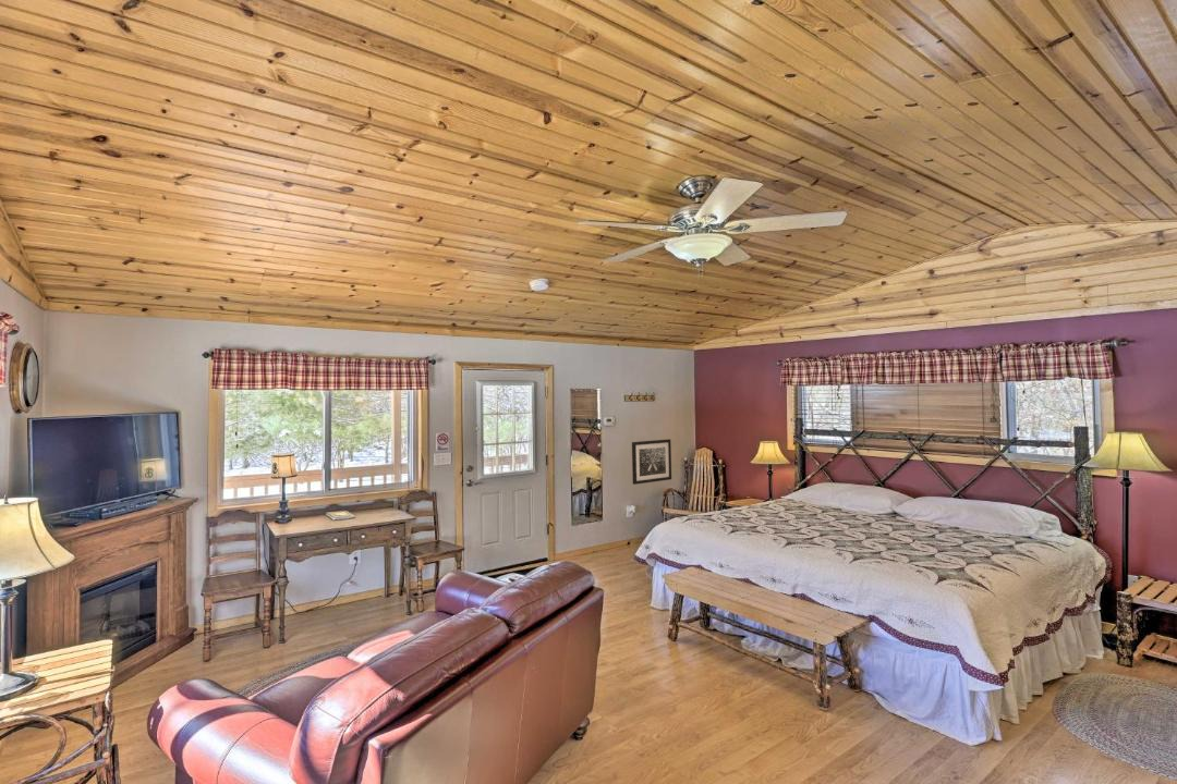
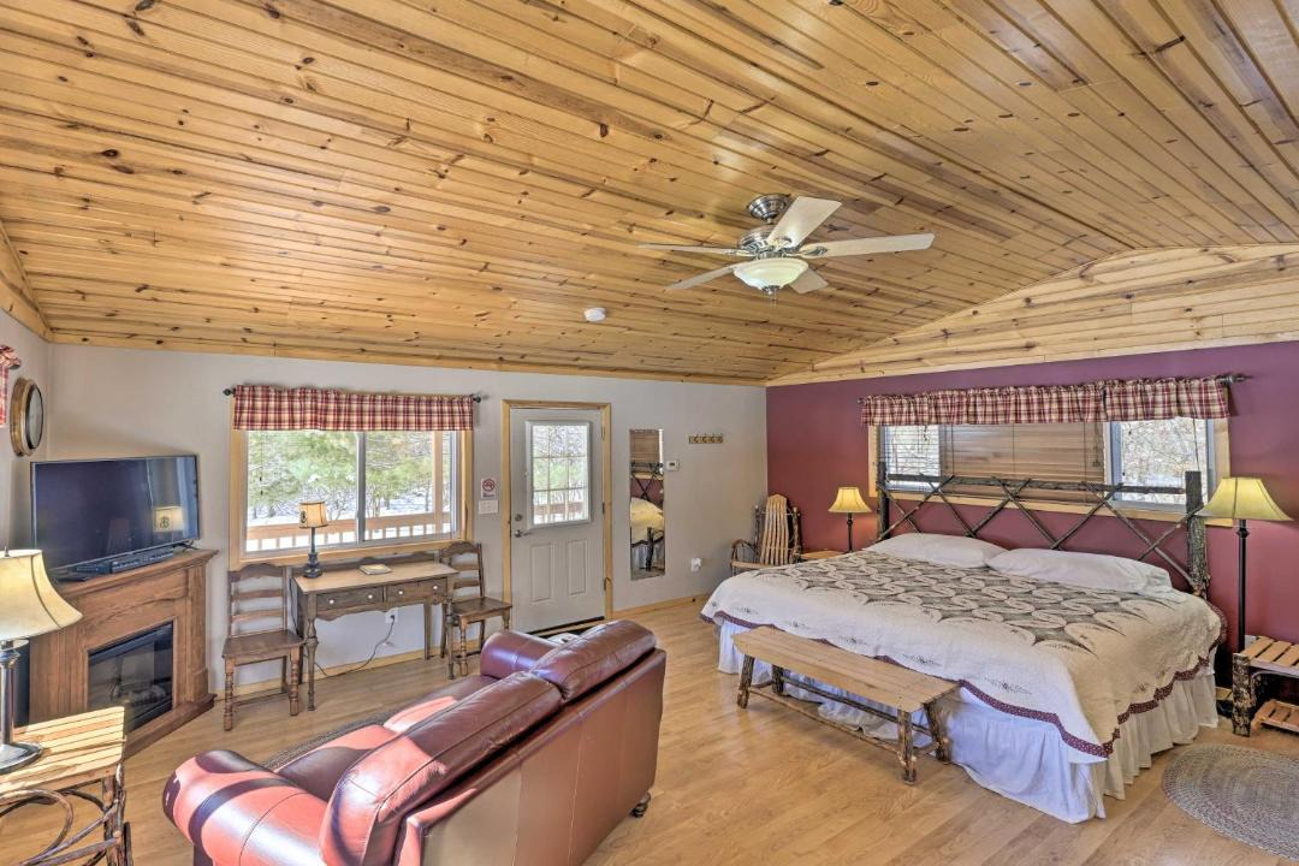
- wall art [631,438,672,486]
